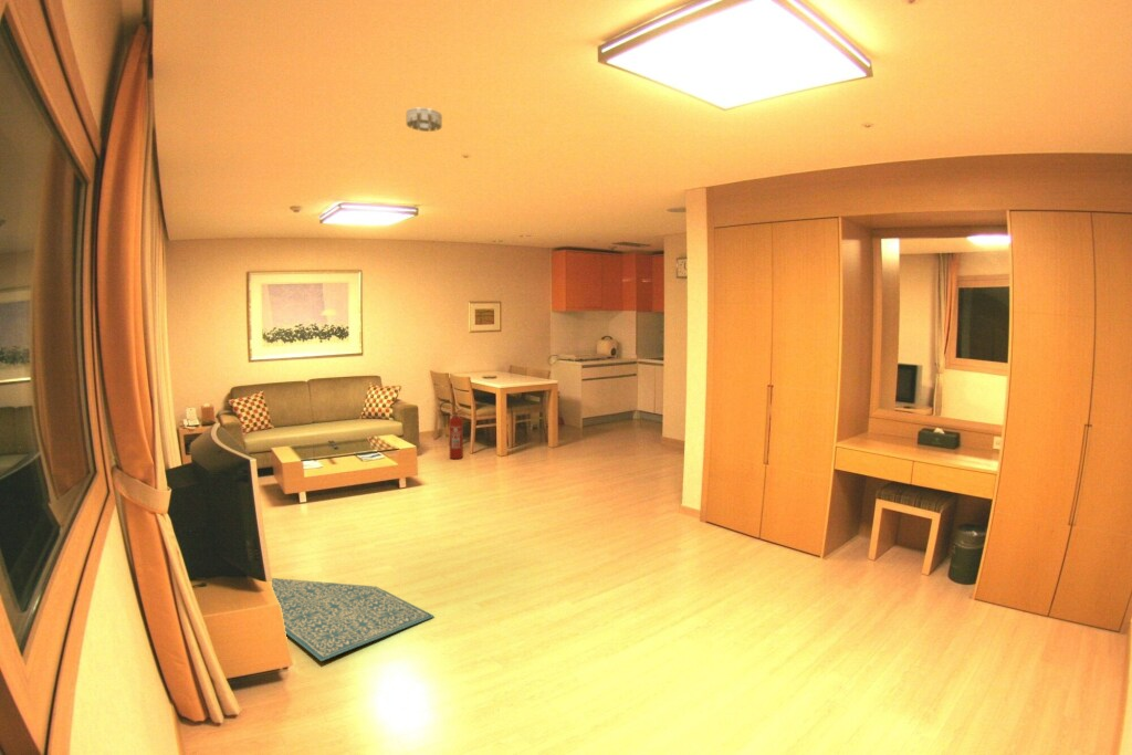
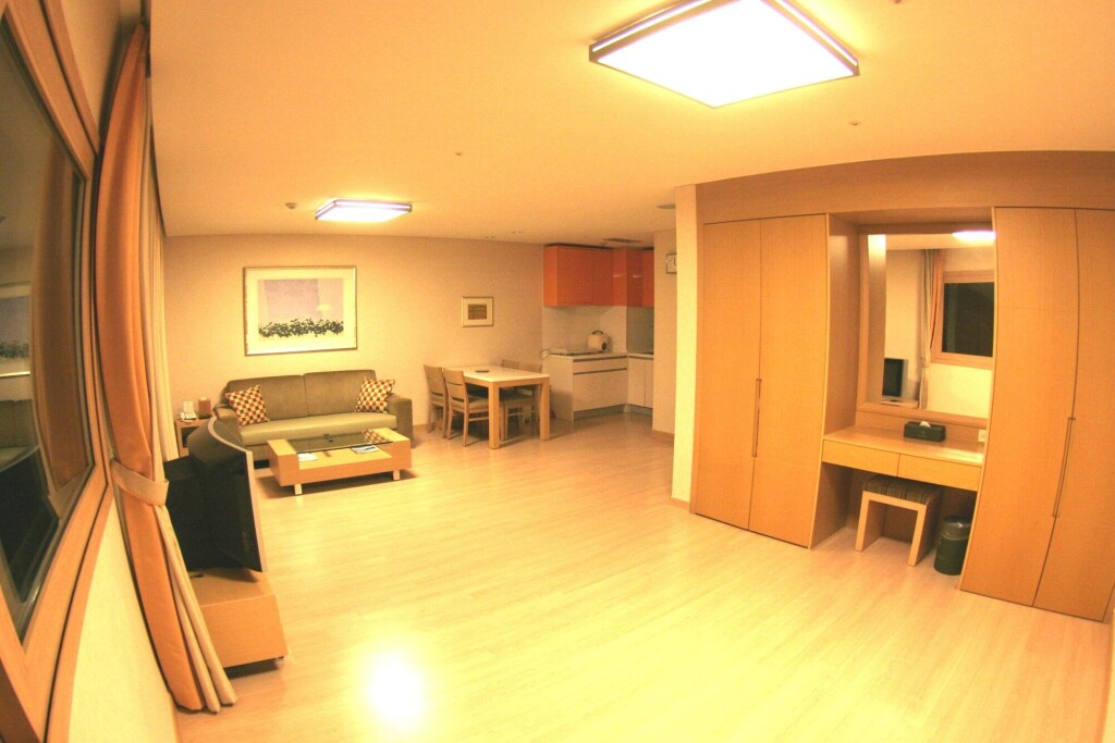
- fire extinguisher [439,400,467,460]
- rug [271,577,436,662]
- smoke detector [405,106,443,133]
